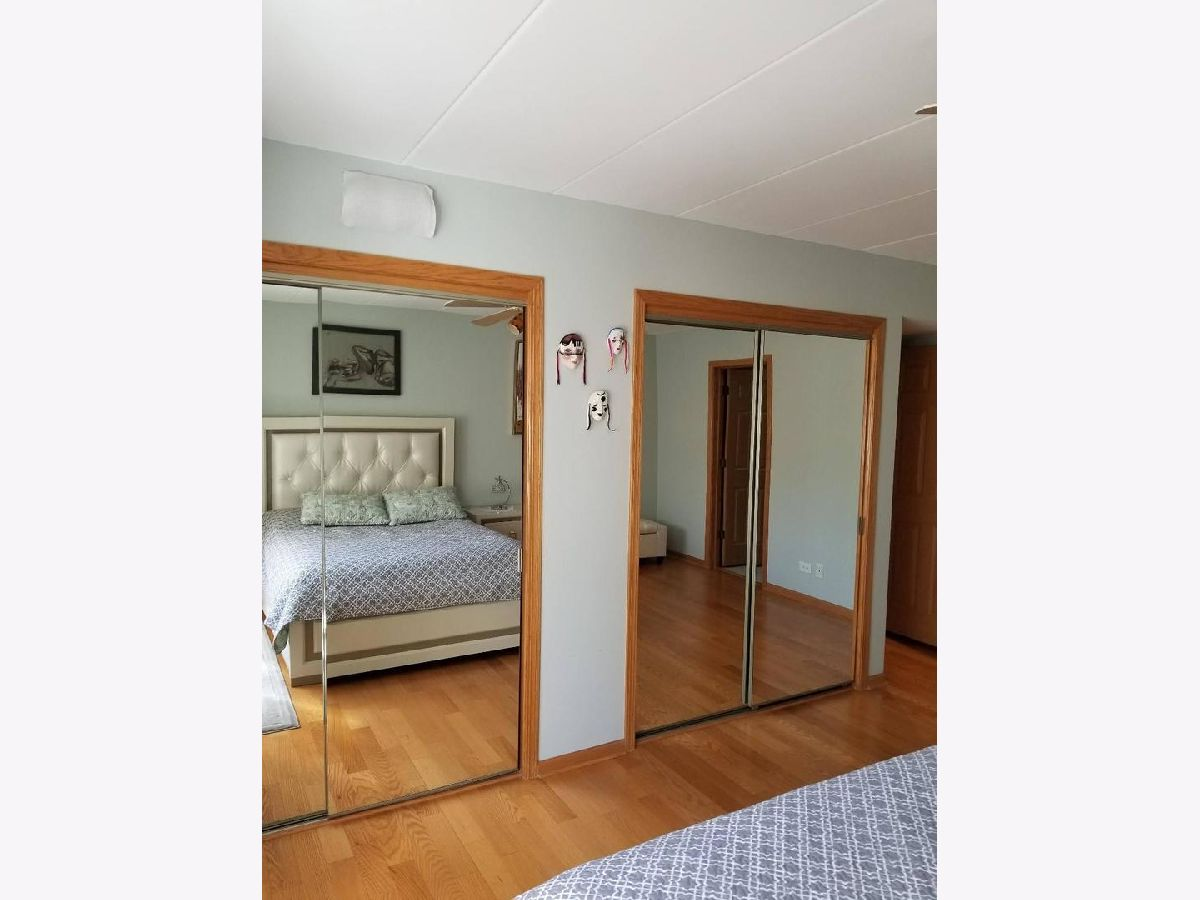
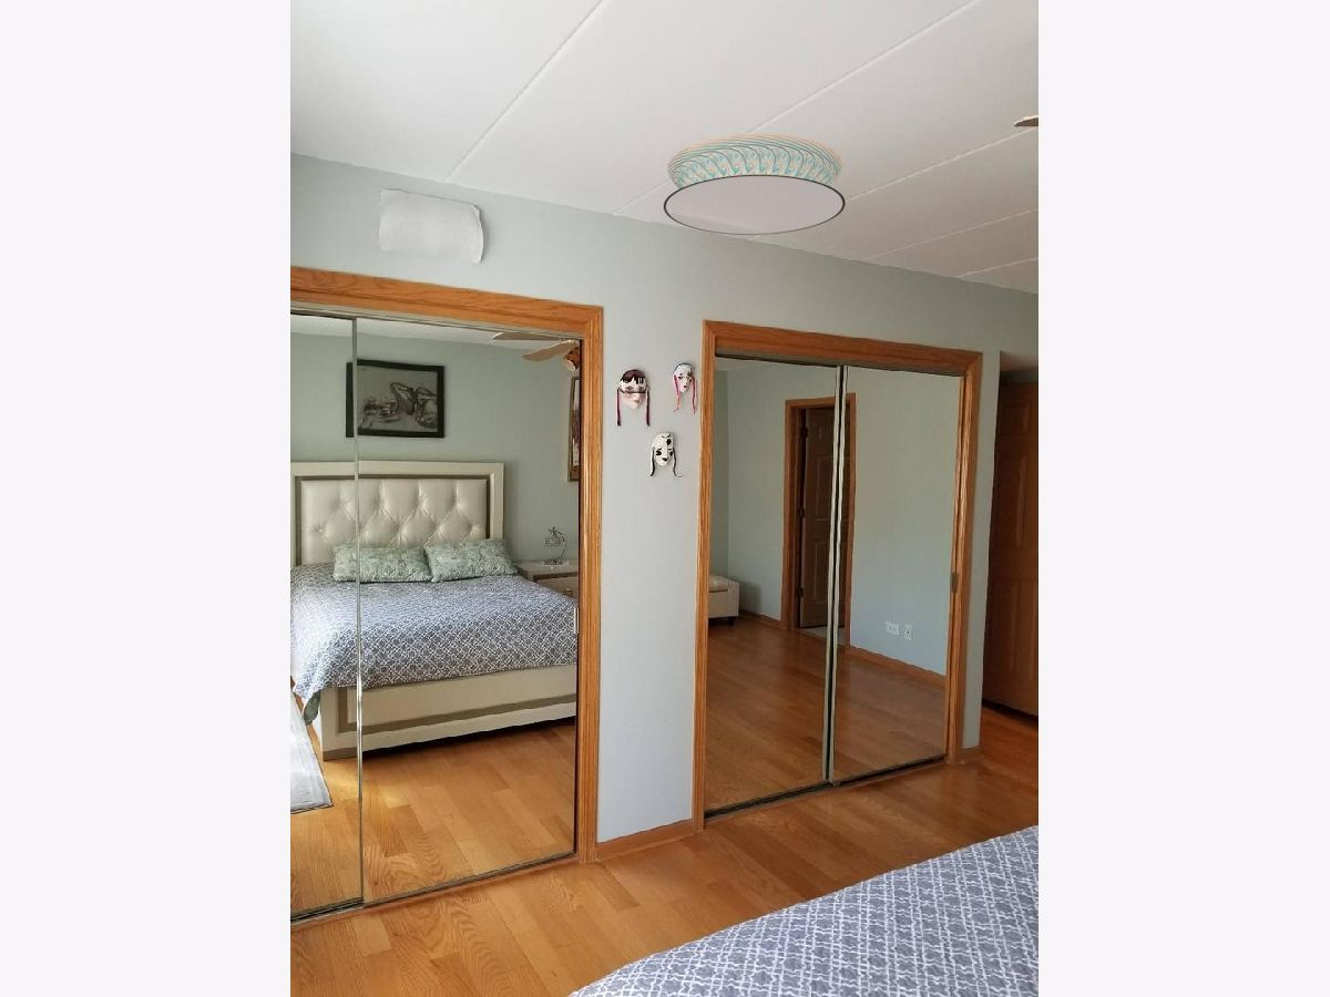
+ ceiling light [663,132,847,236]
